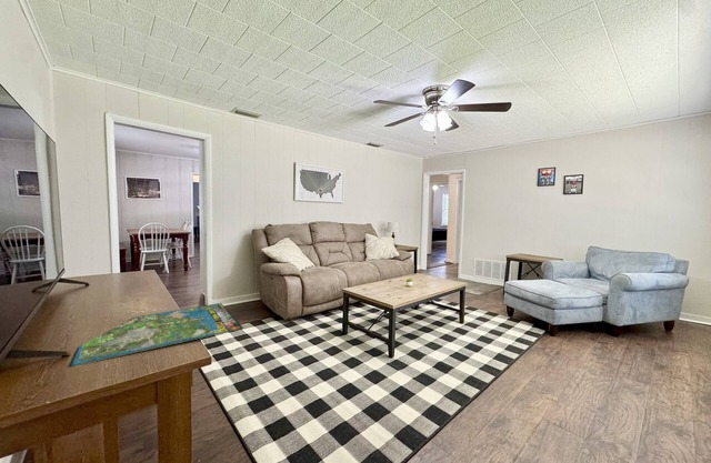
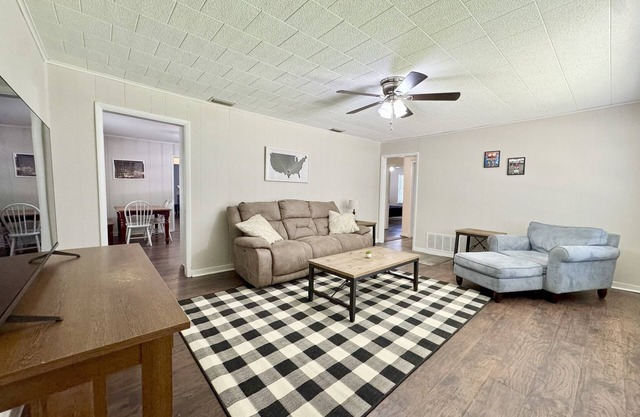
- board game [68,302,244,368]
